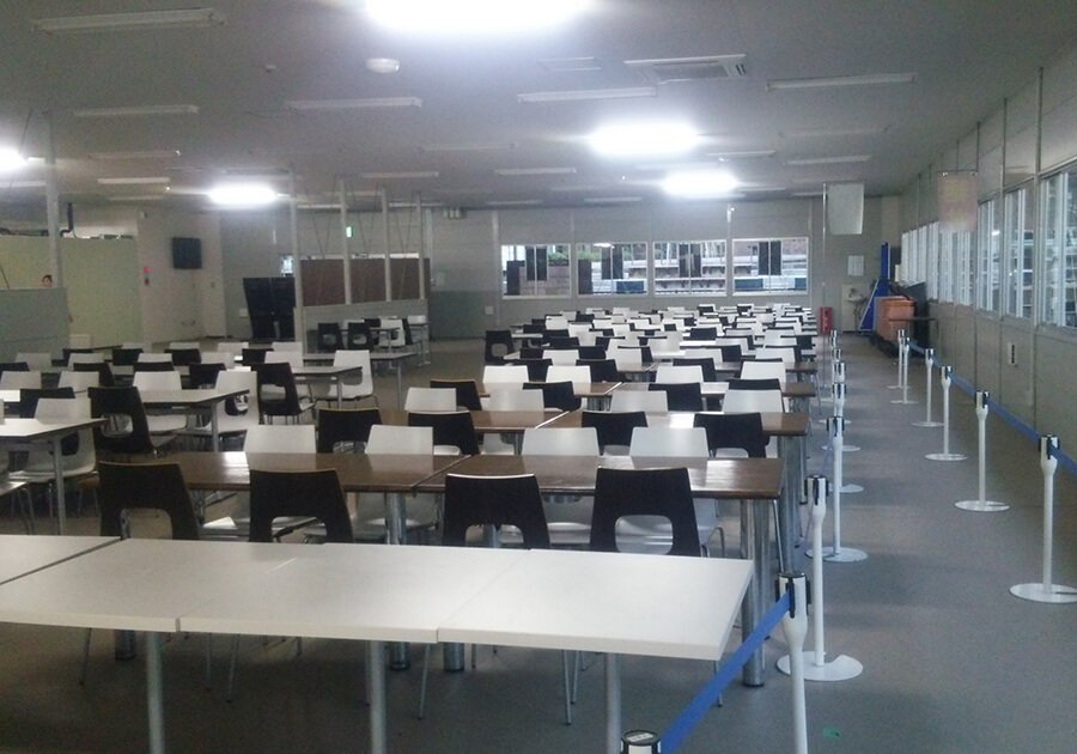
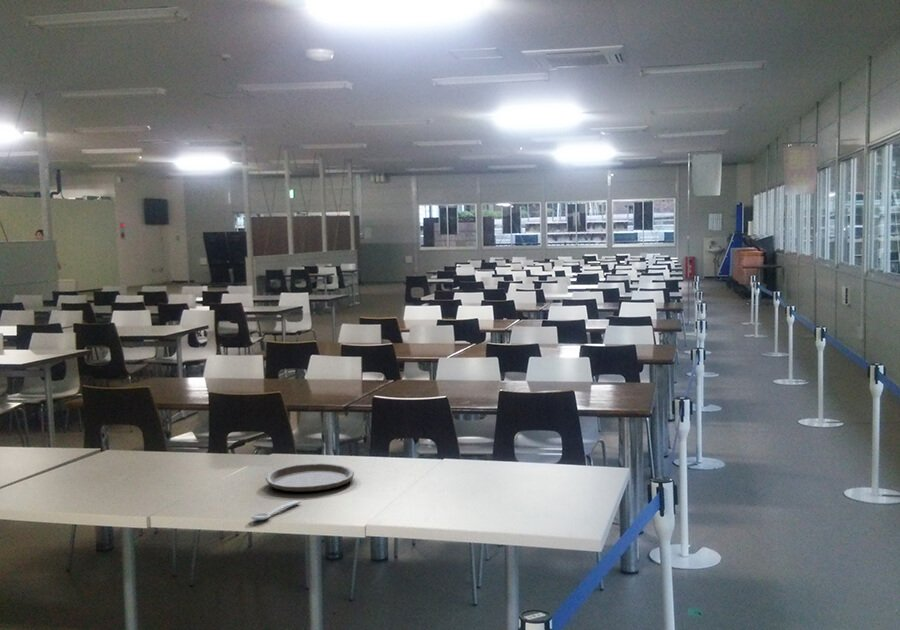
+ plate [264,462,355,492]
+ spoon [249,500,302,521]
